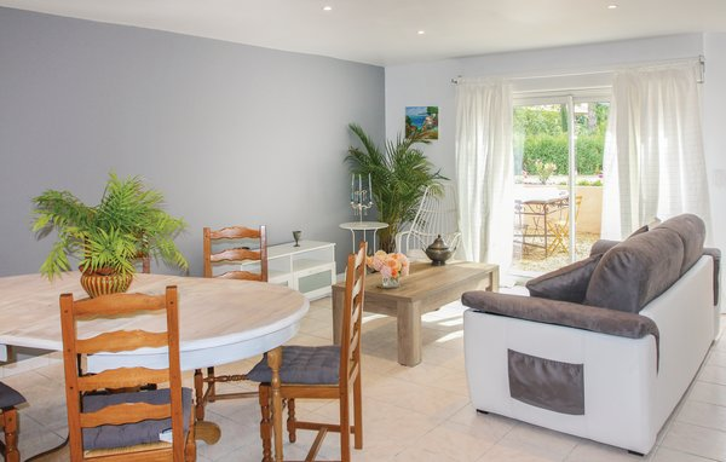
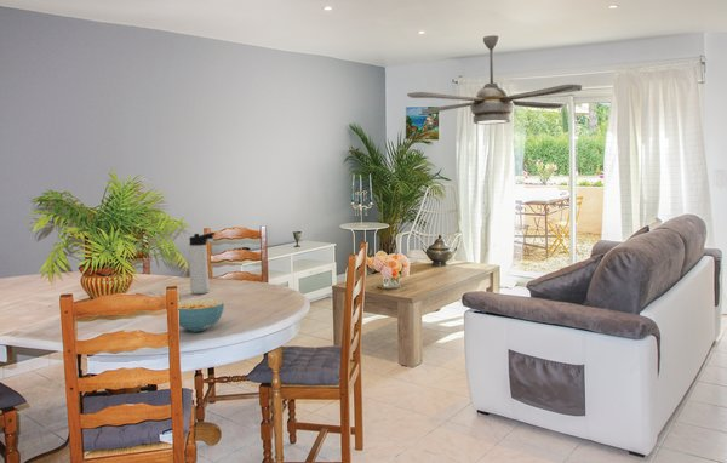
+ thermos bottle [188,232,216,295]
+ cereal bowl [177,298,225,333]
+ ceiling fan [406,34,583,125]
